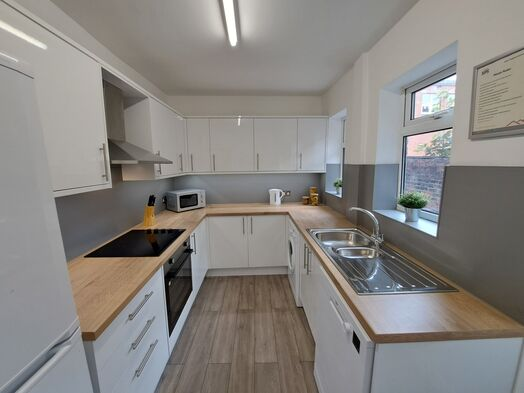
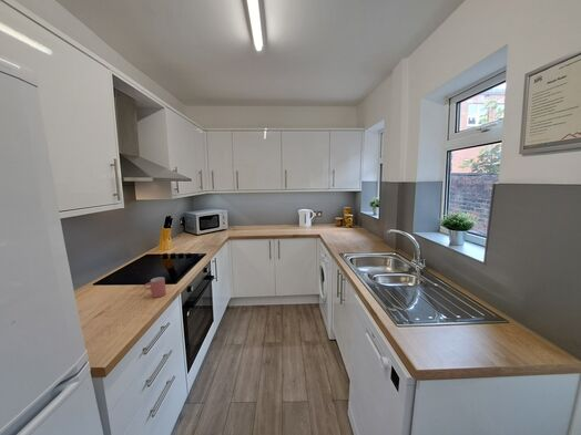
+ cup [143,276,167,299]
